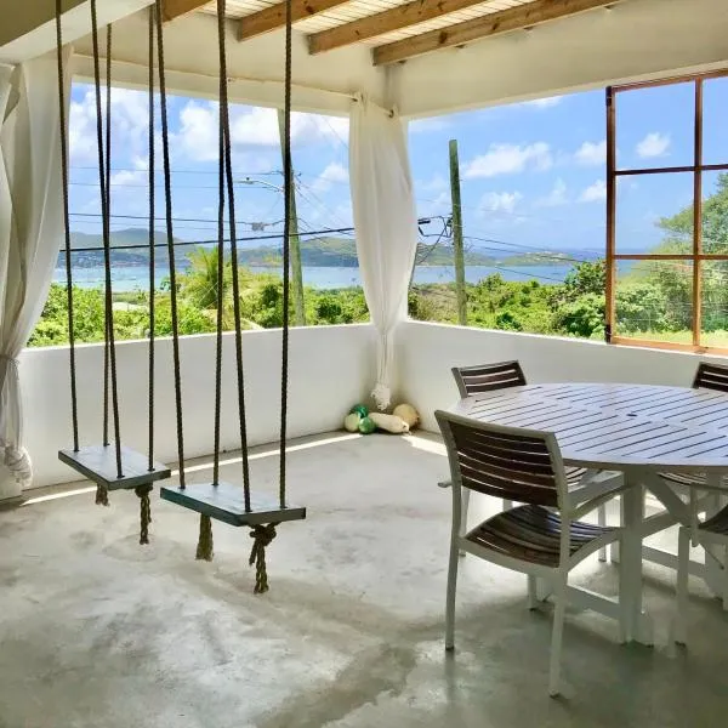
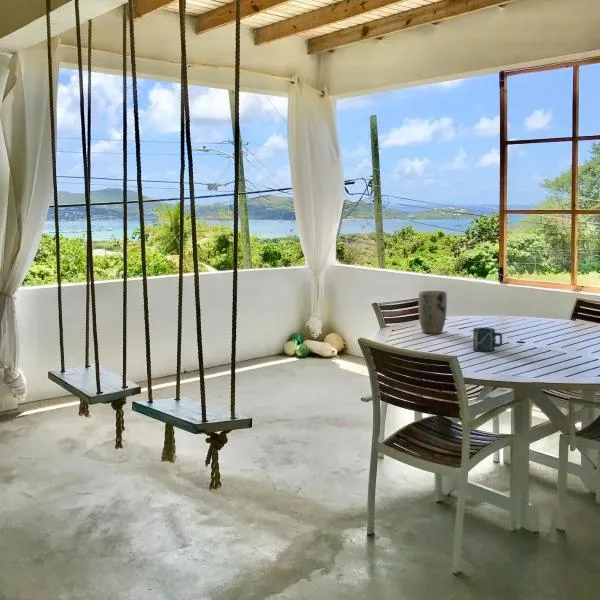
+ plant pot [417,290,448,334]
+ cup [472,326,503,352]
